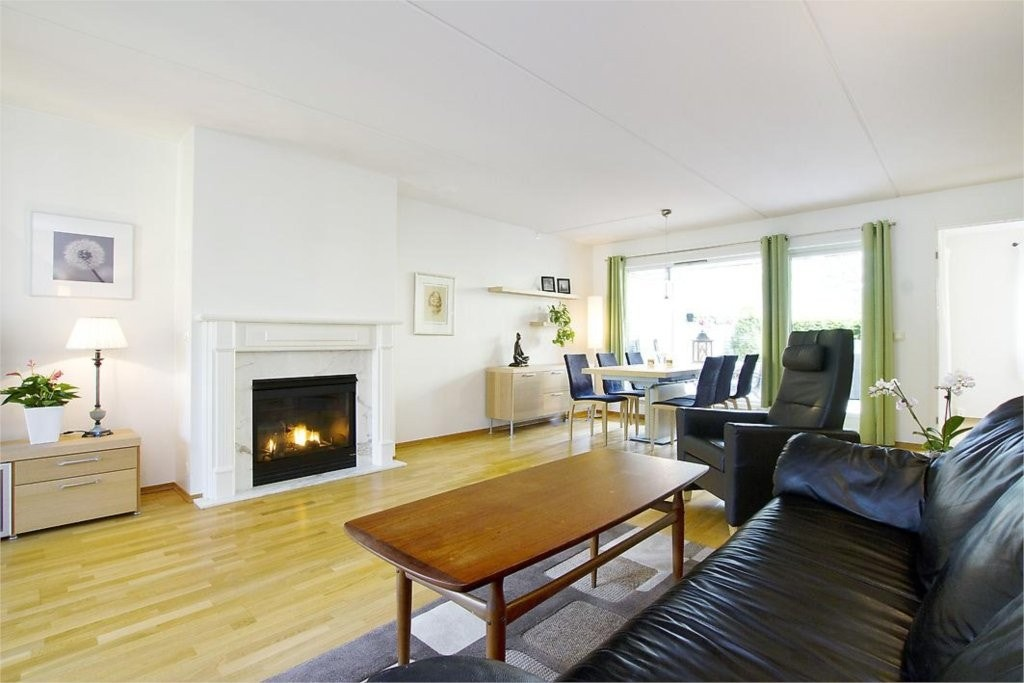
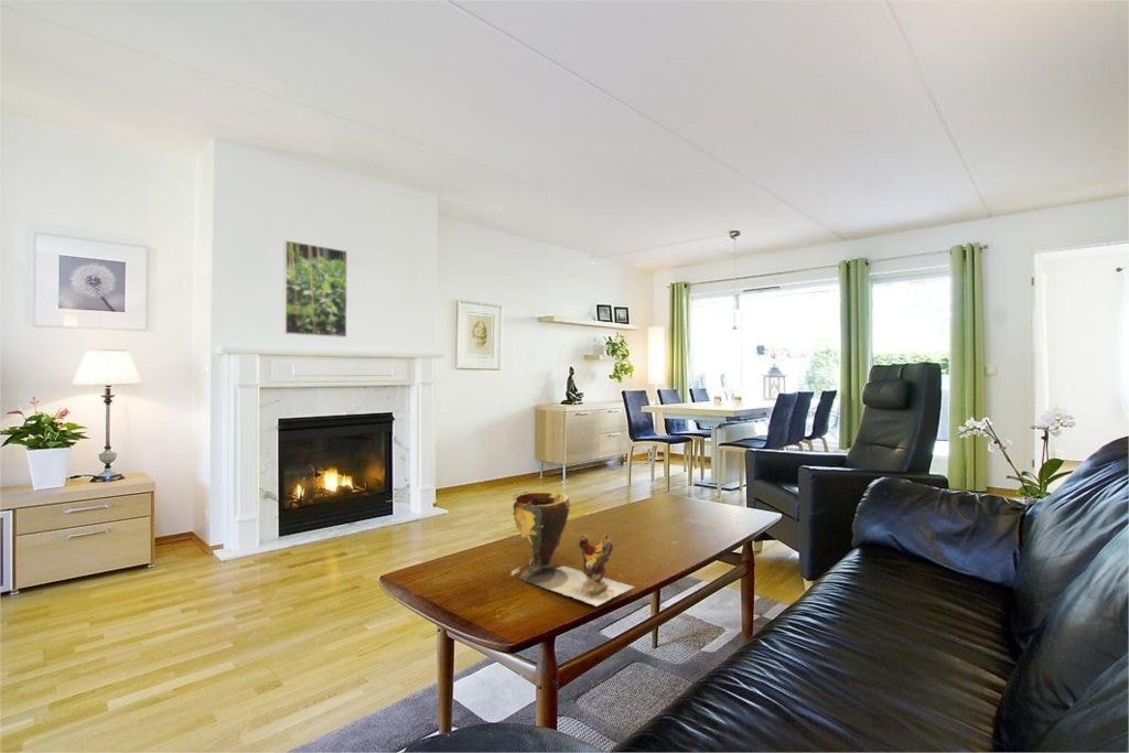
+ clay pot [508,491,636,607]
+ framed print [282,239,348,338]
